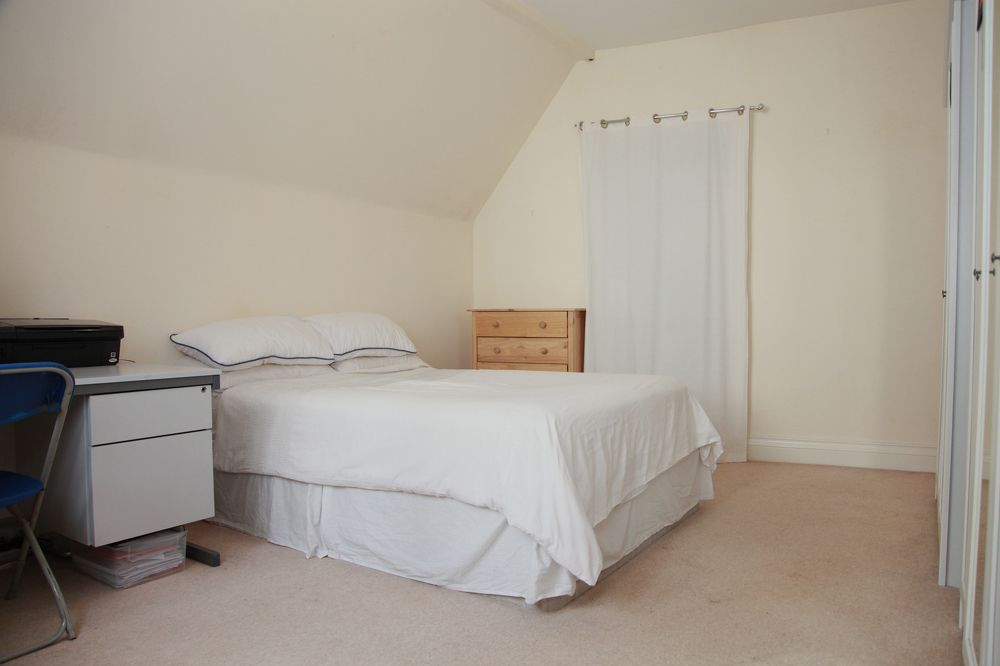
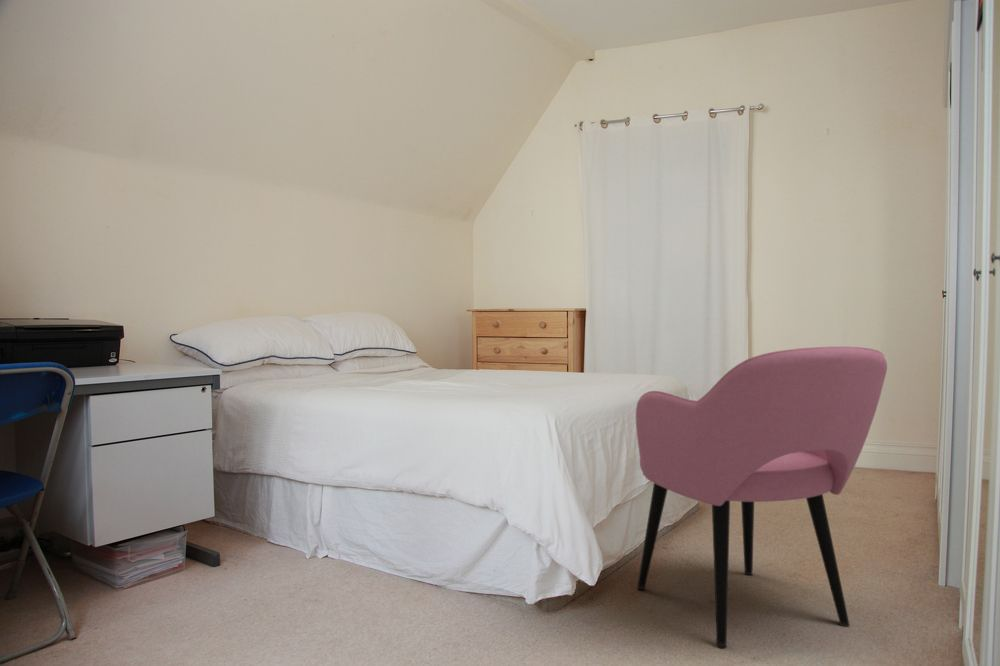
+ armchair [635,346,888,648]
